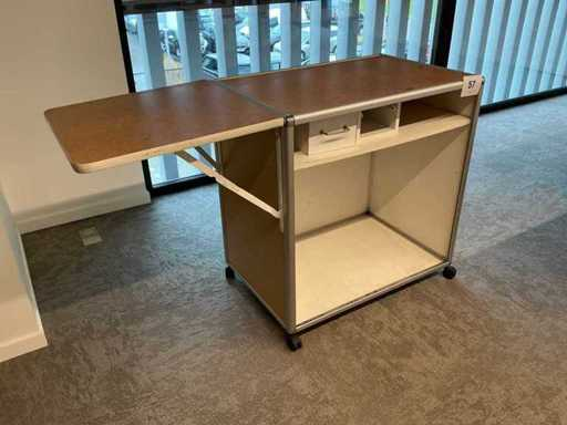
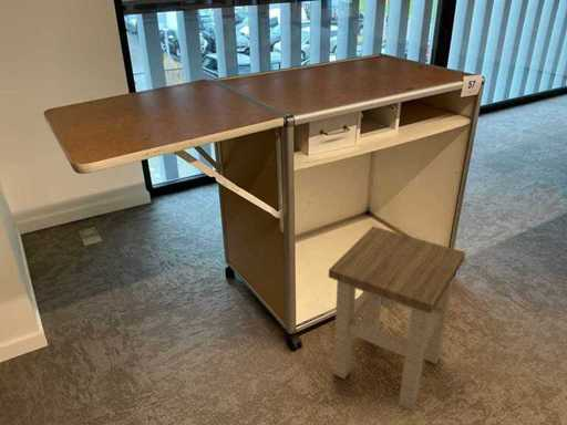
+ stool [328,225,466,412]
